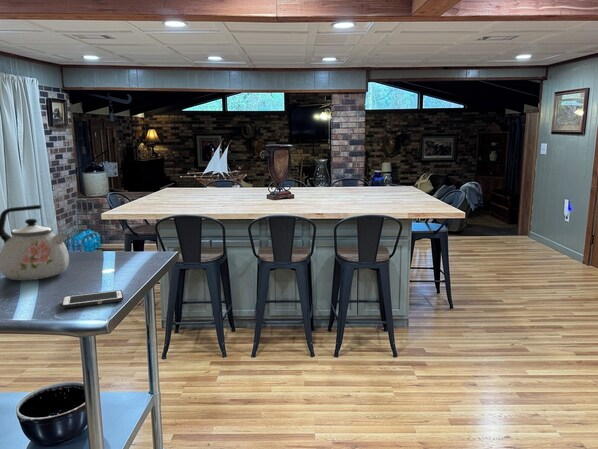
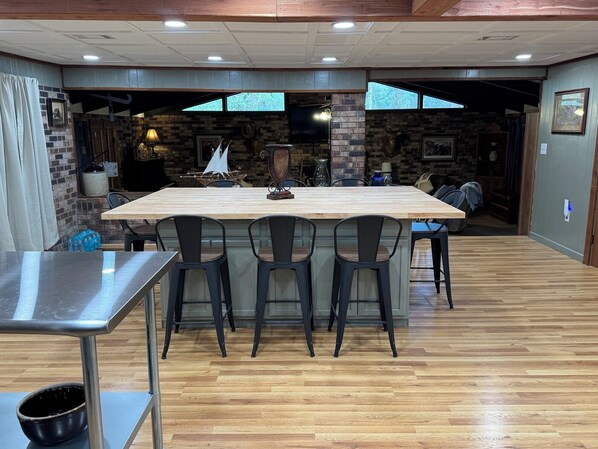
- kettle [0,204,70,281]
- cell phone [61,289,124,309]
